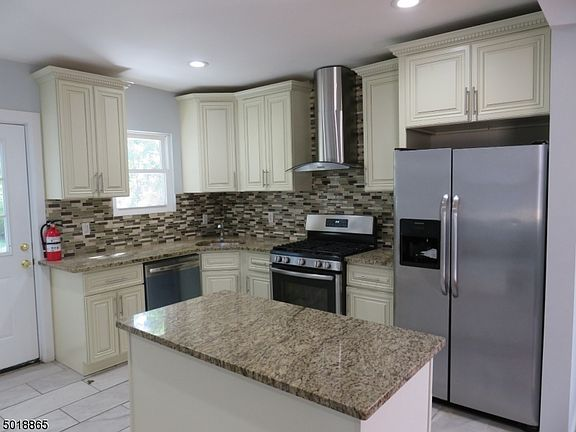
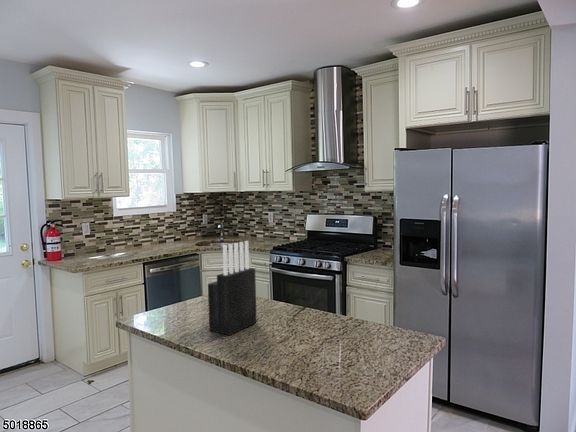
+ knife block [207,240,258,337]
